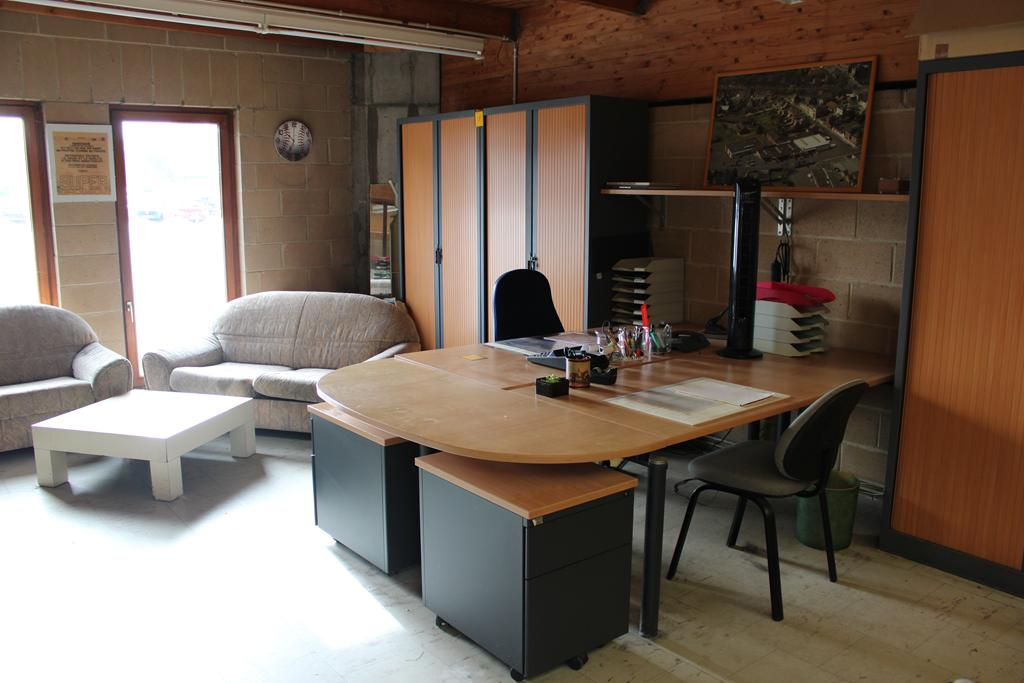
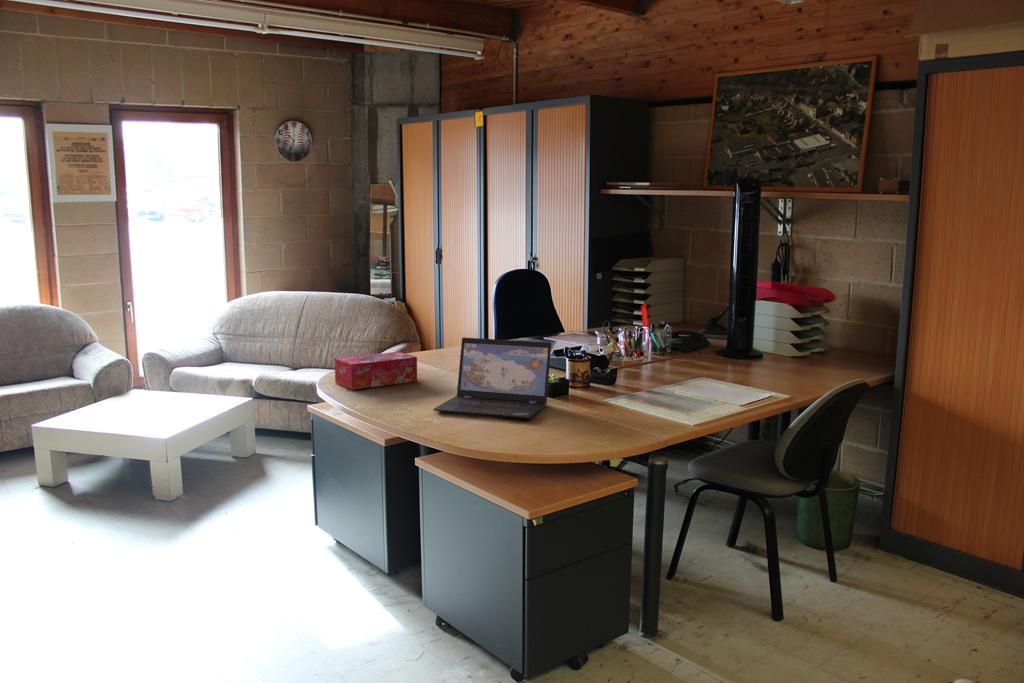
+ tissue box [334,351,418,391]
+ laptop [432,337,552,420]
